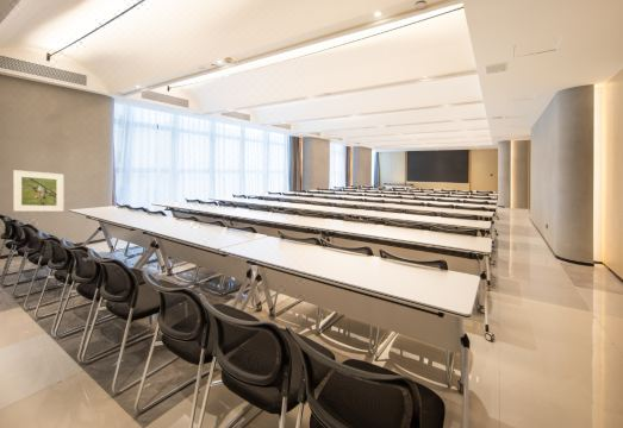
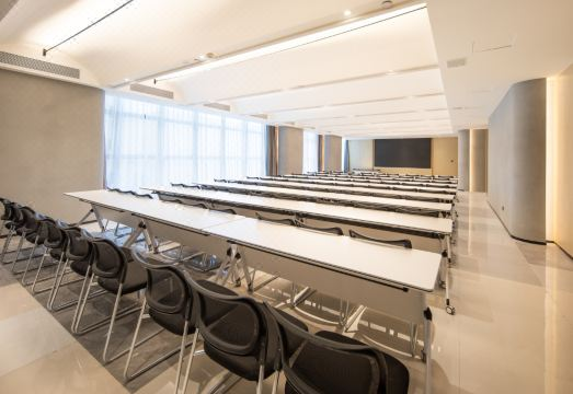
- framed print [12,169,64,213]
